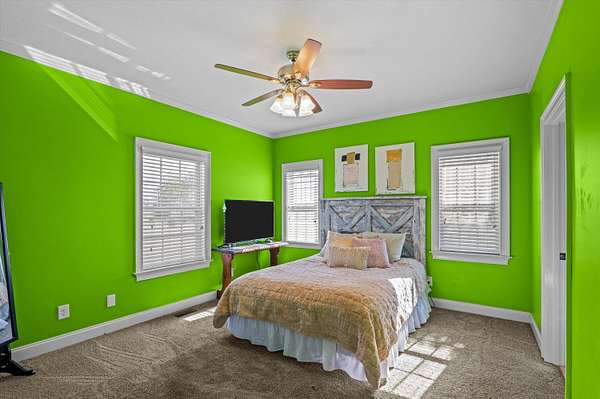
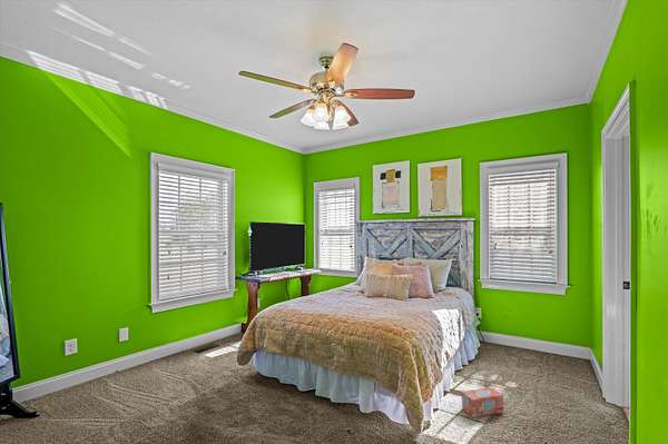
+ box [461,386,504,418]
